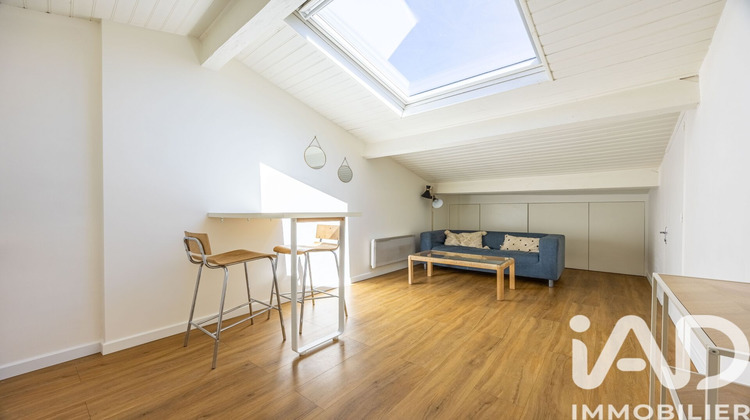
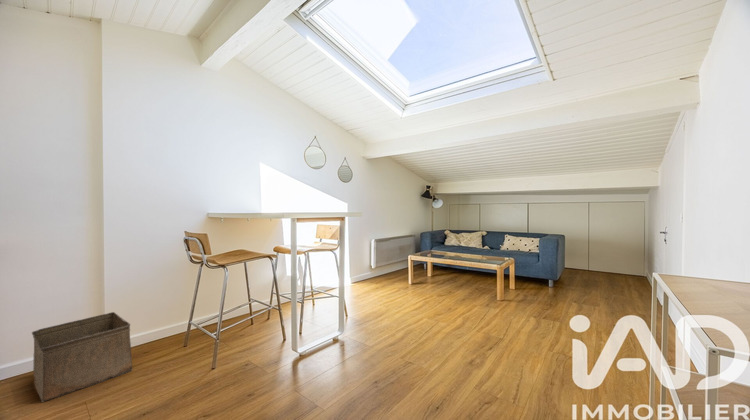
+ storage bin [31,311,134,403]
